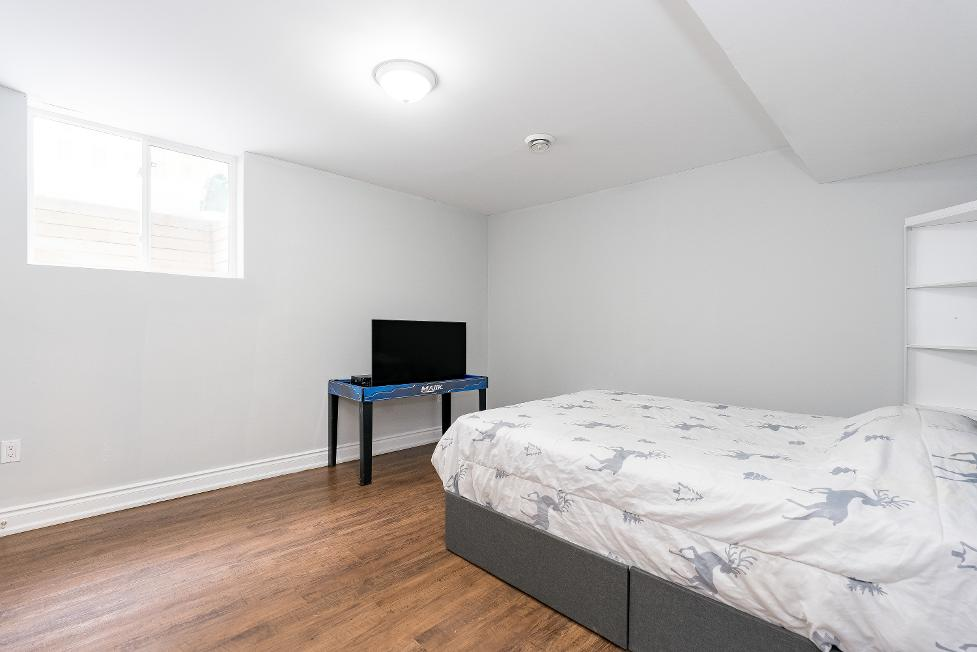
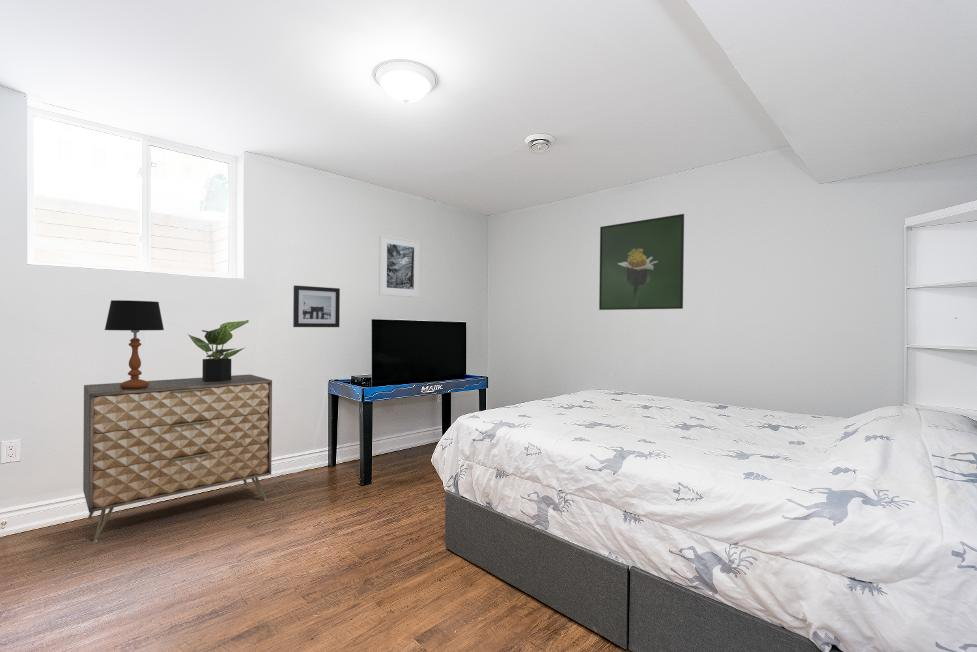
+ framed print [598,213,685,311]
+ wall art [292,284,341,328]
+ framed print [378,233,422,298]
+ dresser [82,373,273,544]
+ table lamp [104,299,165,389]
+ potted plant [188,319,250,382]
